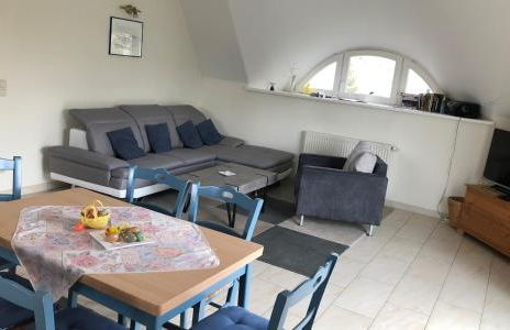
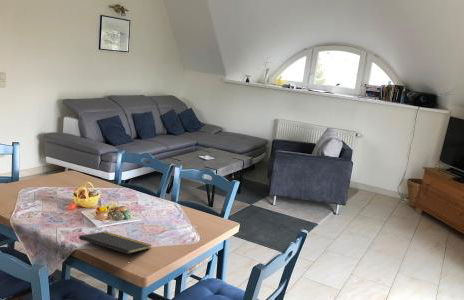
+ notepad [78,231,152,261]
